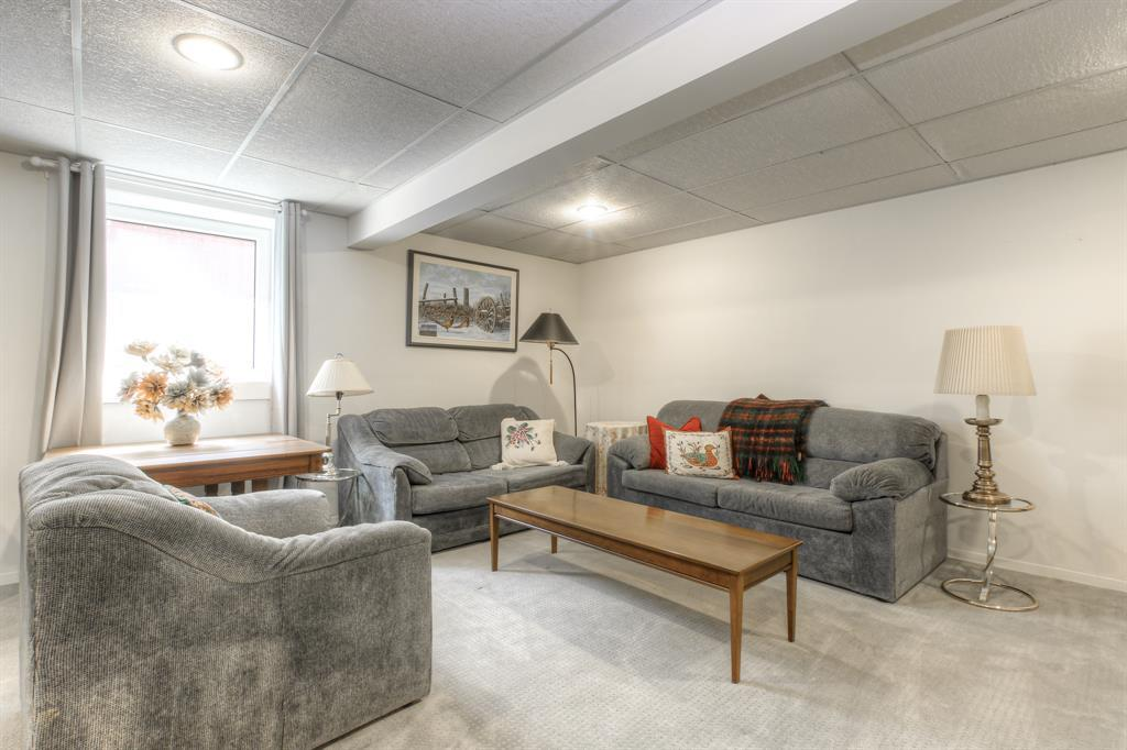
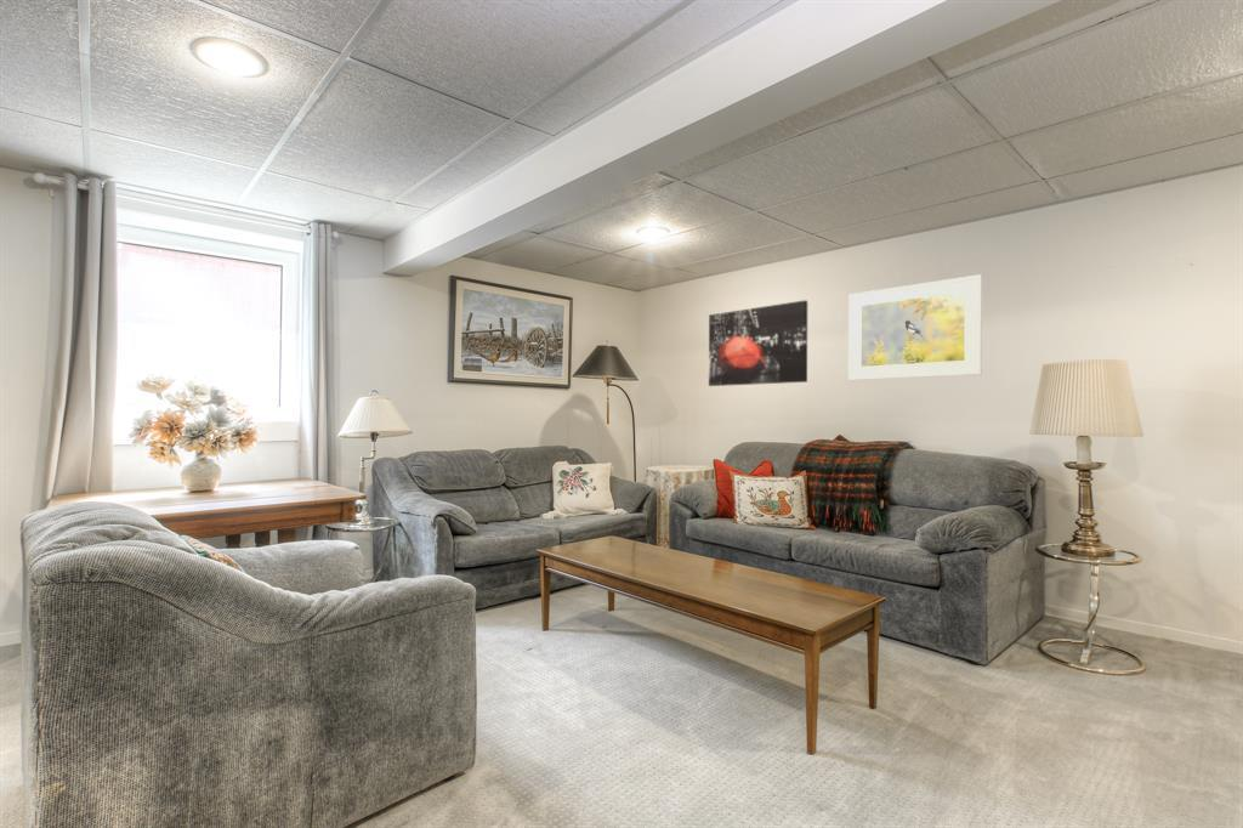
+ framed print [847,273,983,381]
+ wall art [708,299,808,387]
